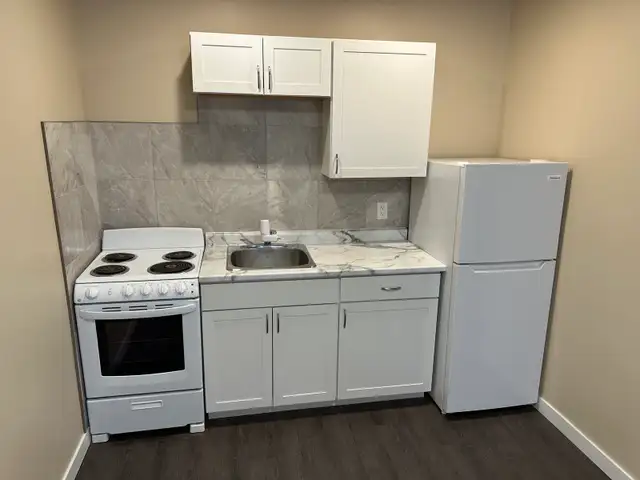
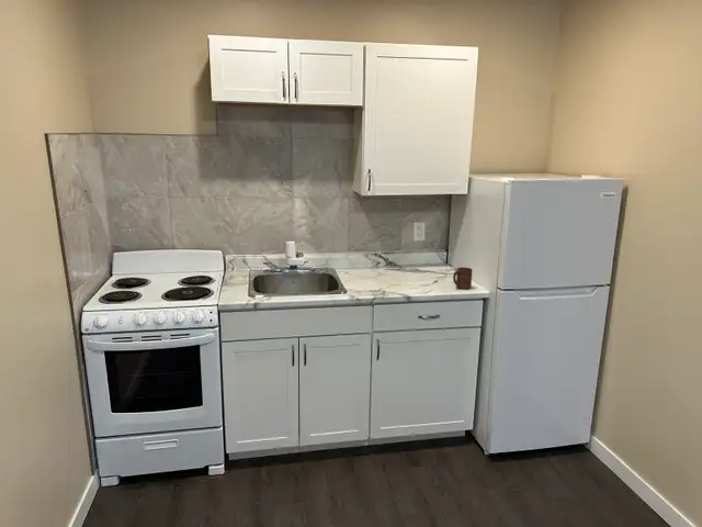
+ cup [452,267,474,290]
